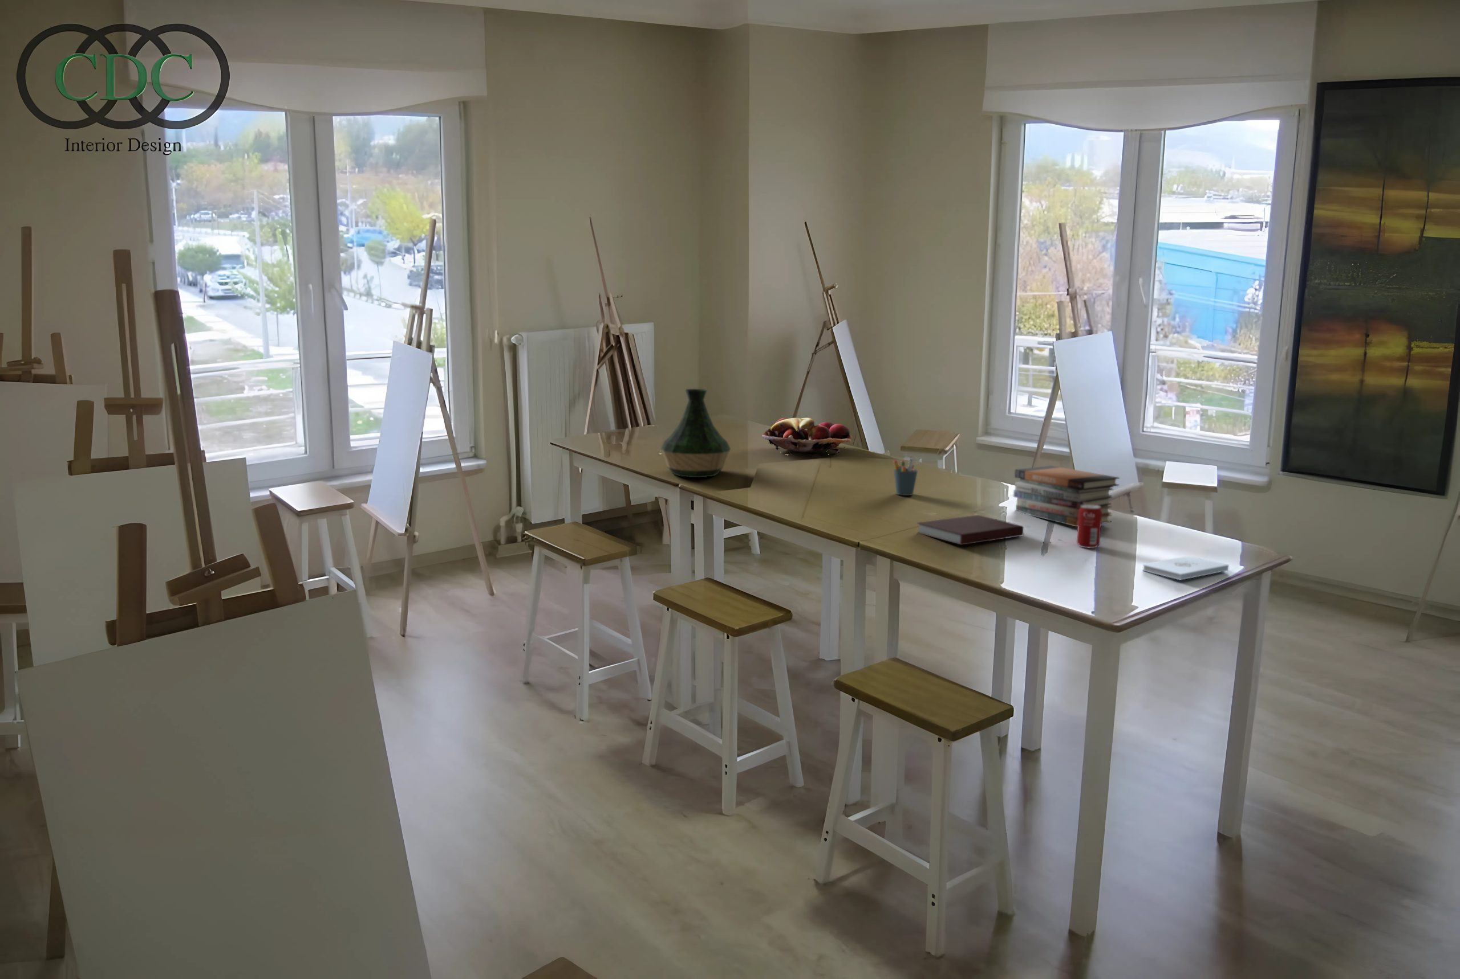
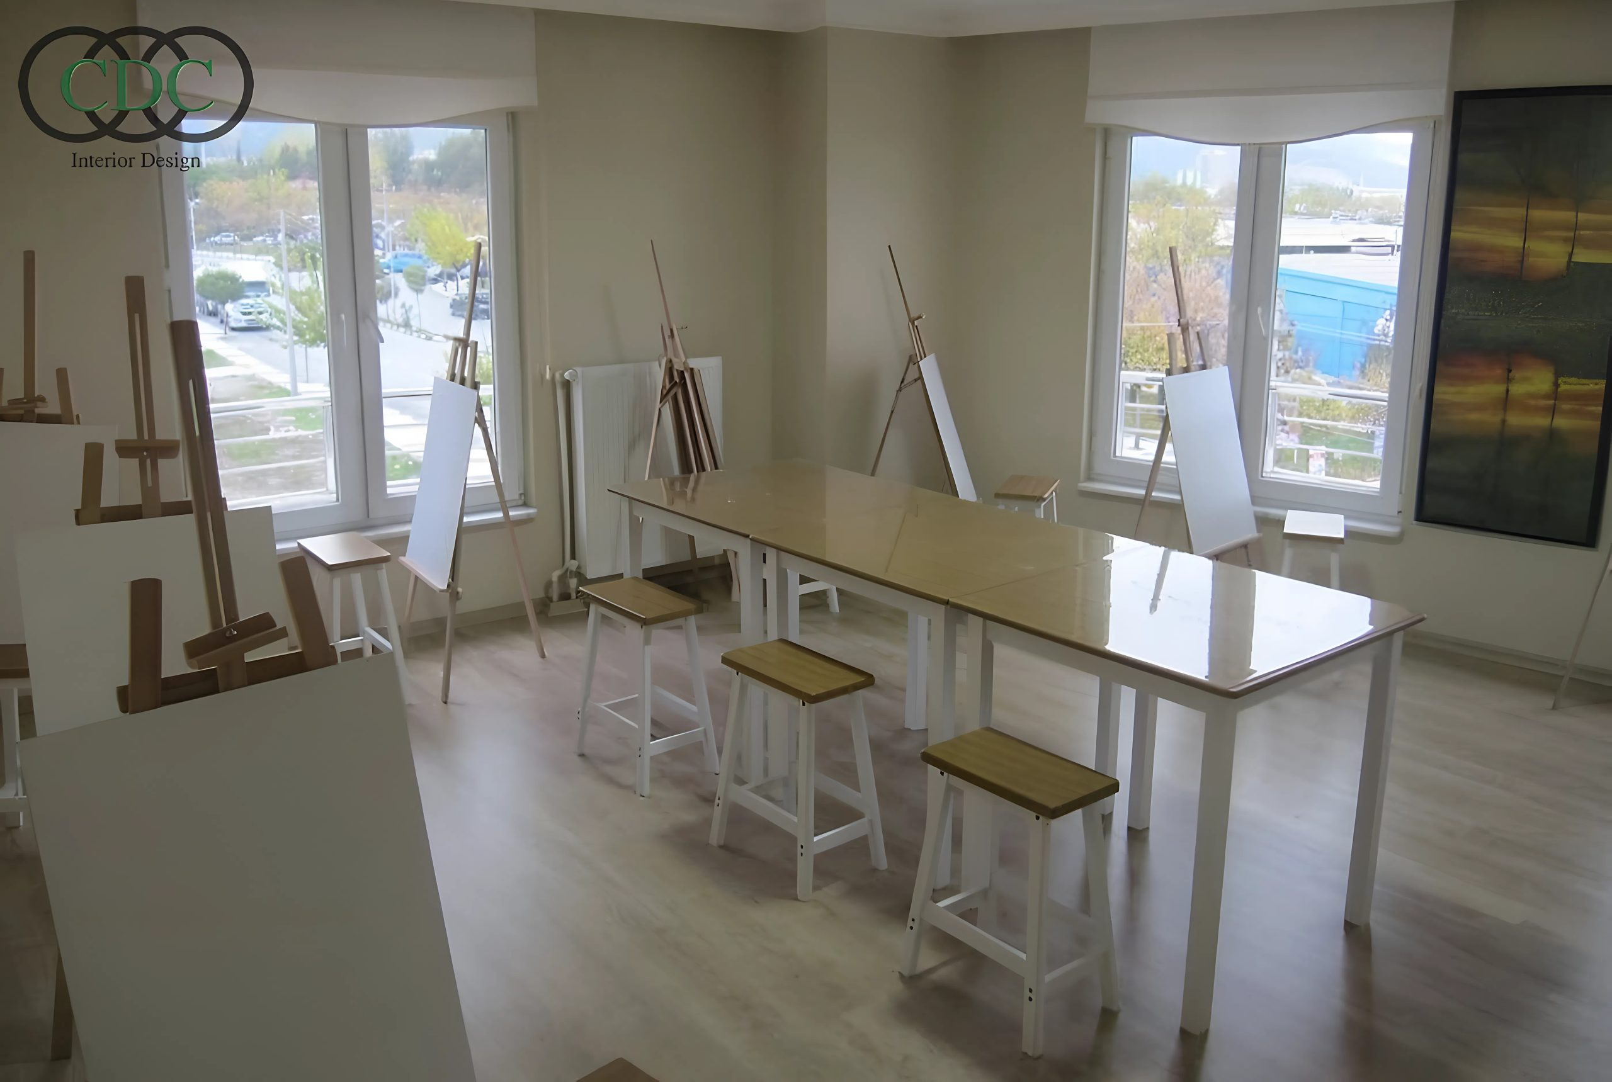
- beverage can [1076,505,1102,549]
- notebook [916,515,1025,545]
- notepad [1142,555,1229,581]
- fruit basket [761,417,853,457]
- pen holder [892,458,919,496]
- vase [659,388,732,477]
- book stack [1013,465,1120,528]
